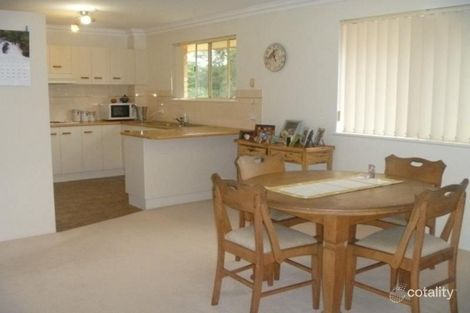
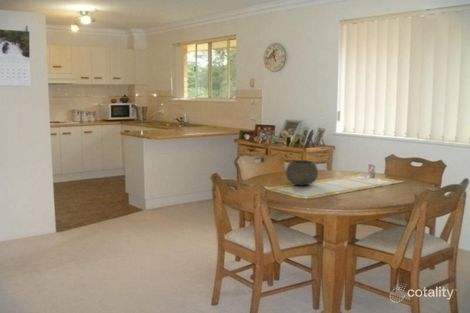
+ bowl [284,159,319,187]
